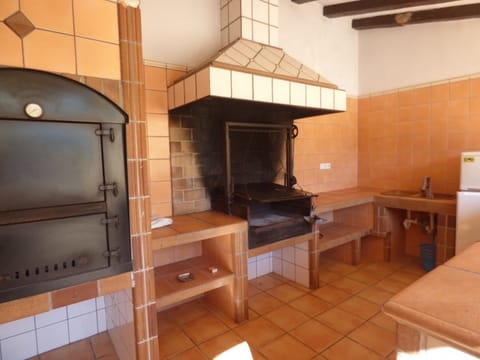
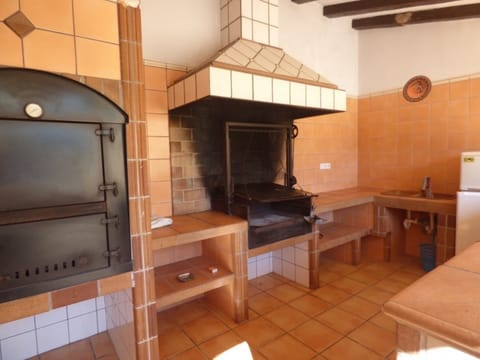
+ decorative plate [402,74,433,103]
